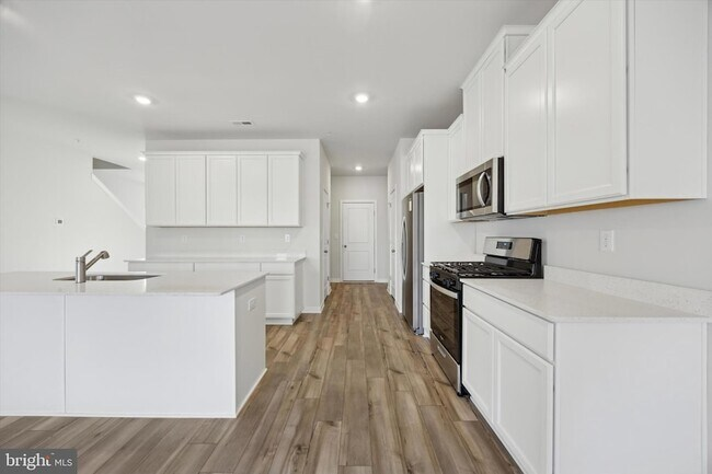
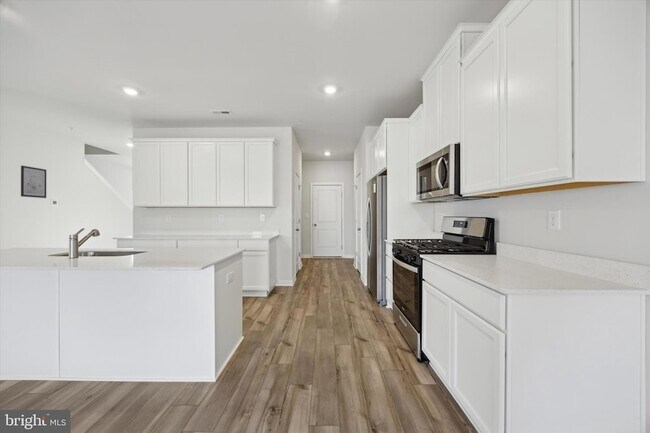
+ wall art [20,165,47,199]
